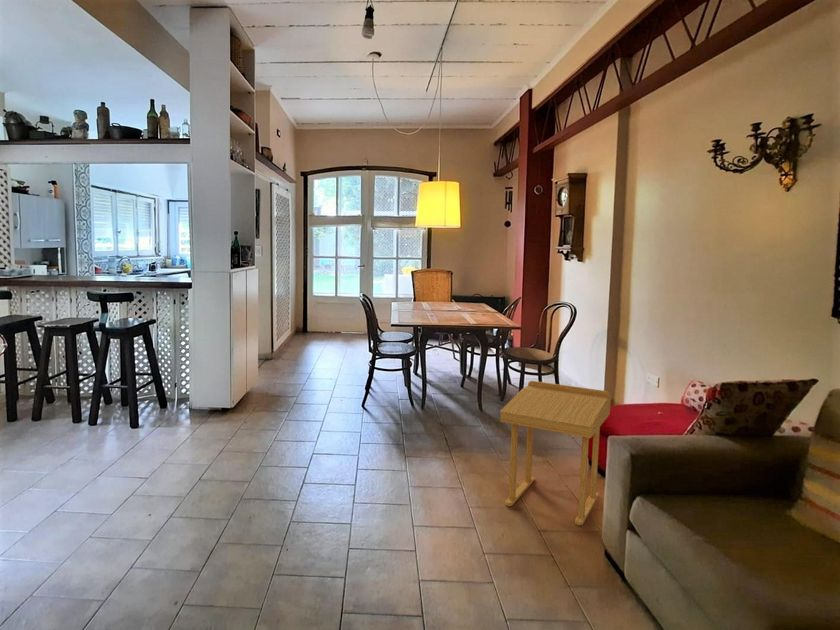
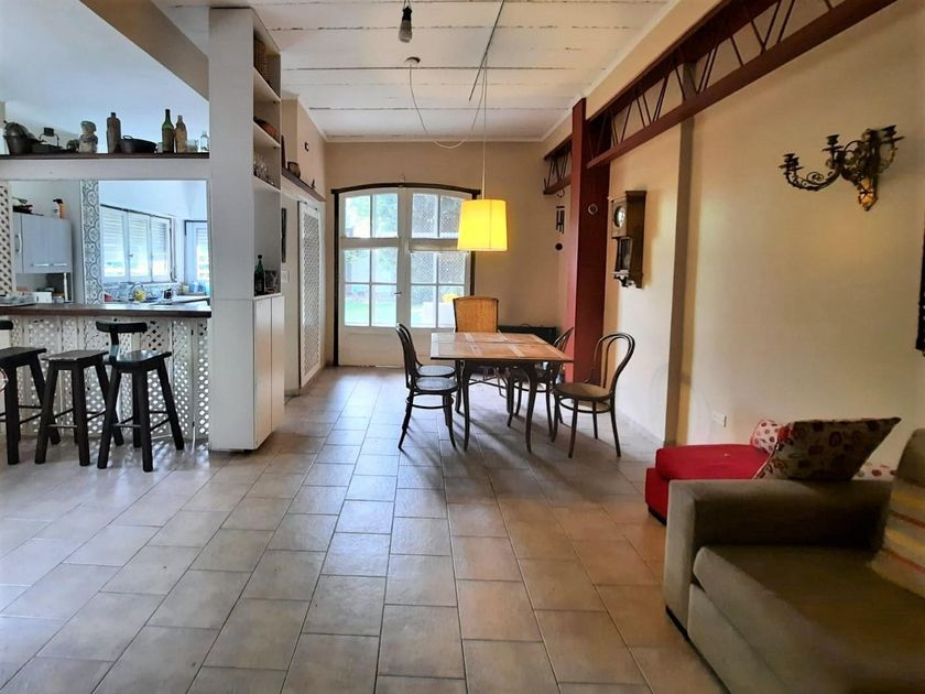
- side table [499,380,612,526]
